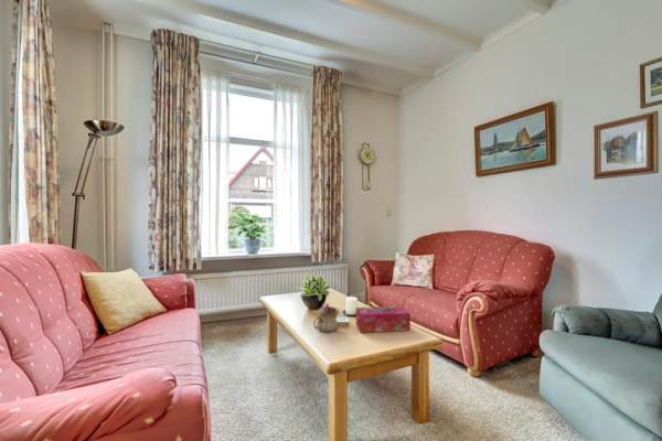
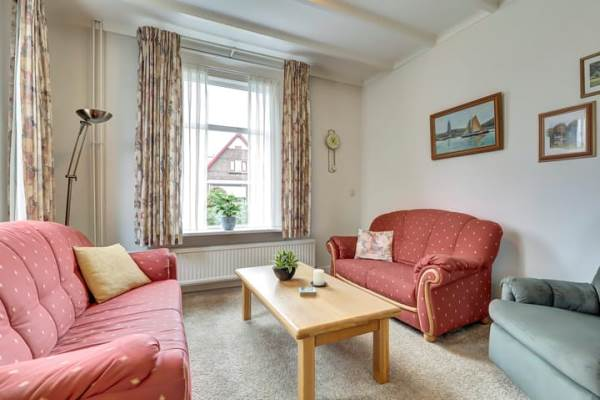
- teapot [312,302,340,333]
- tissue box [355,305,412,334]
